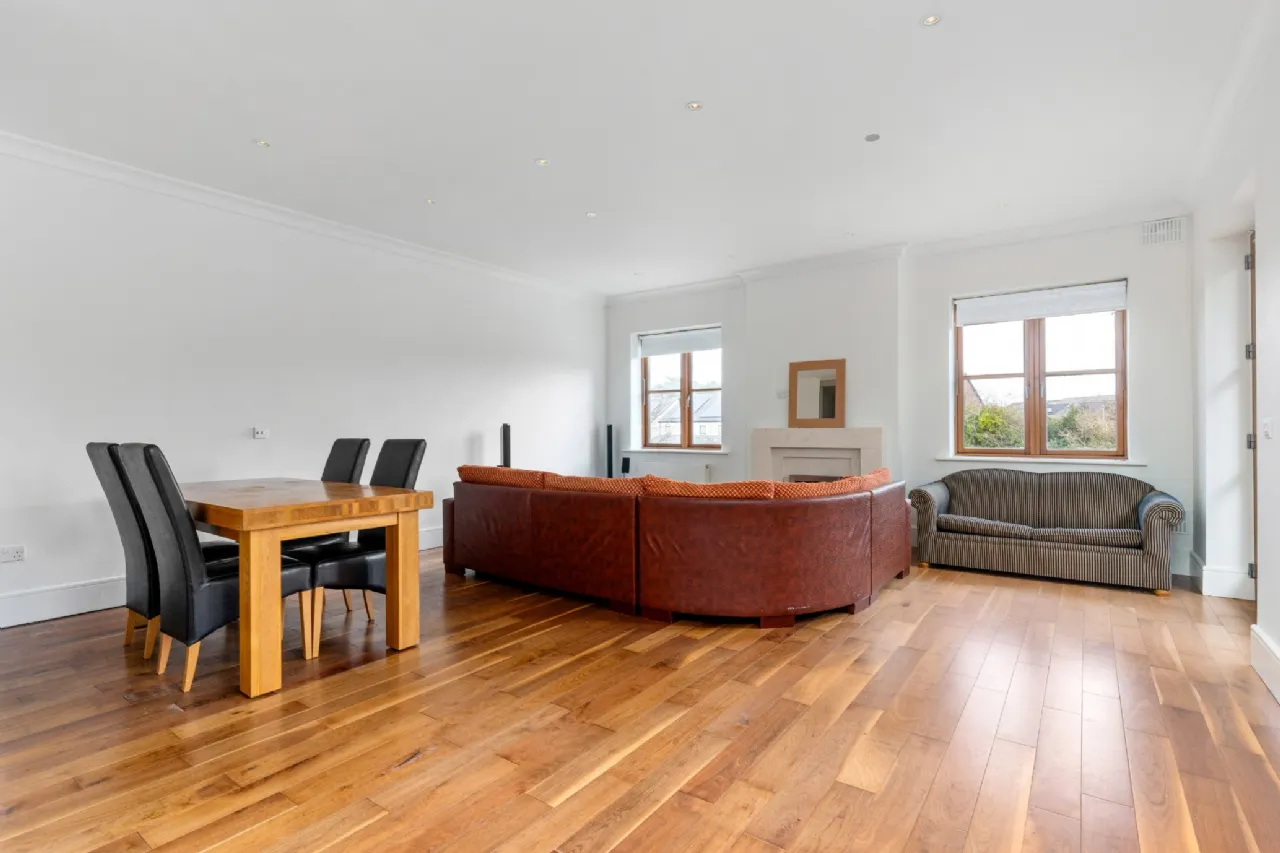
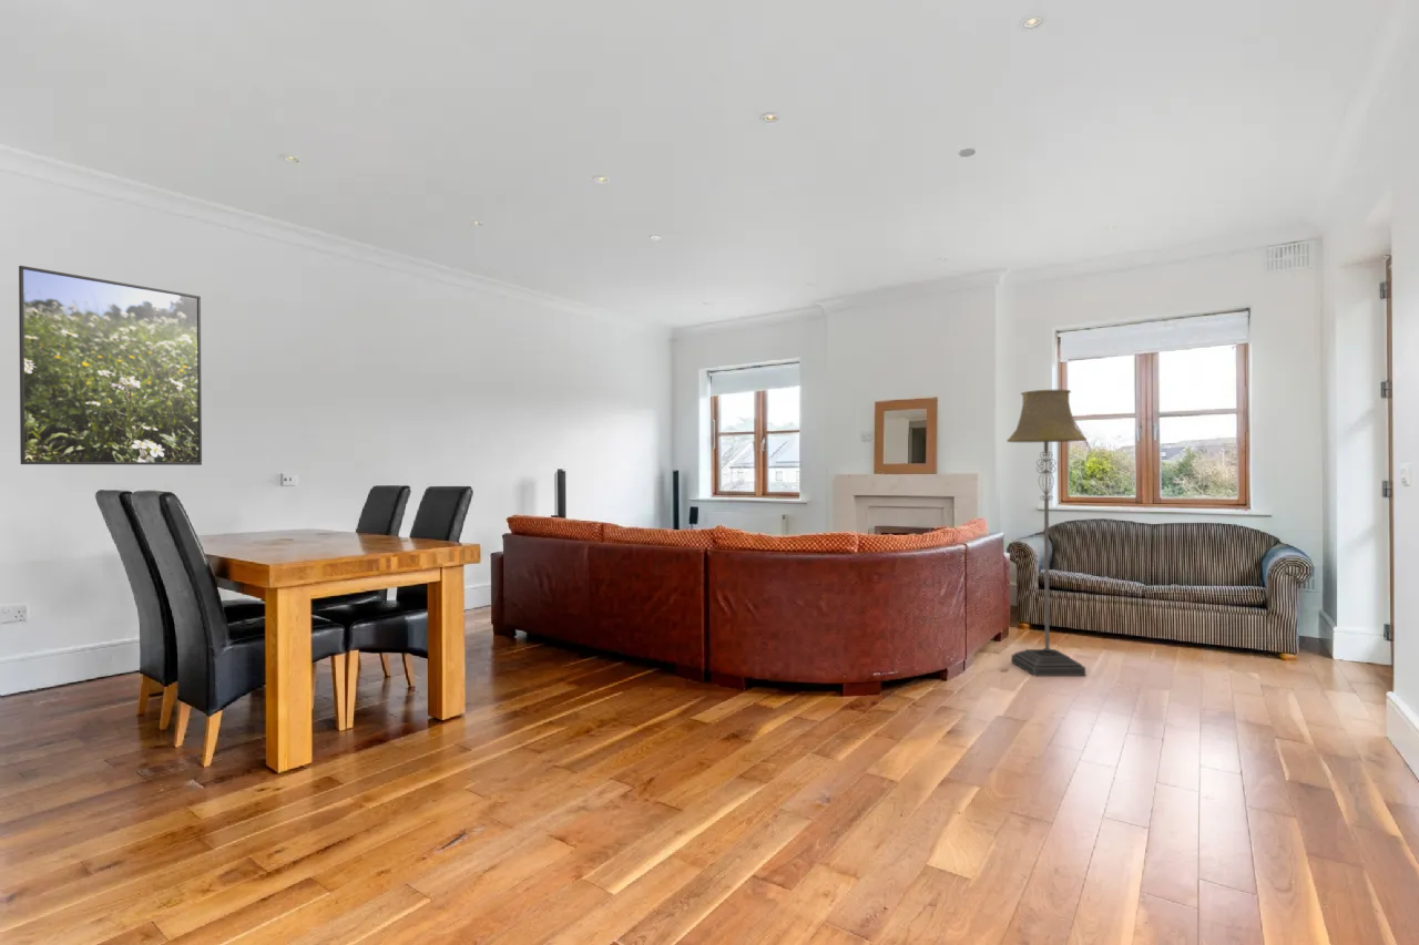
+ floor lamp [1005,389,1088,677]
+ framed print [18,265,203,466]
